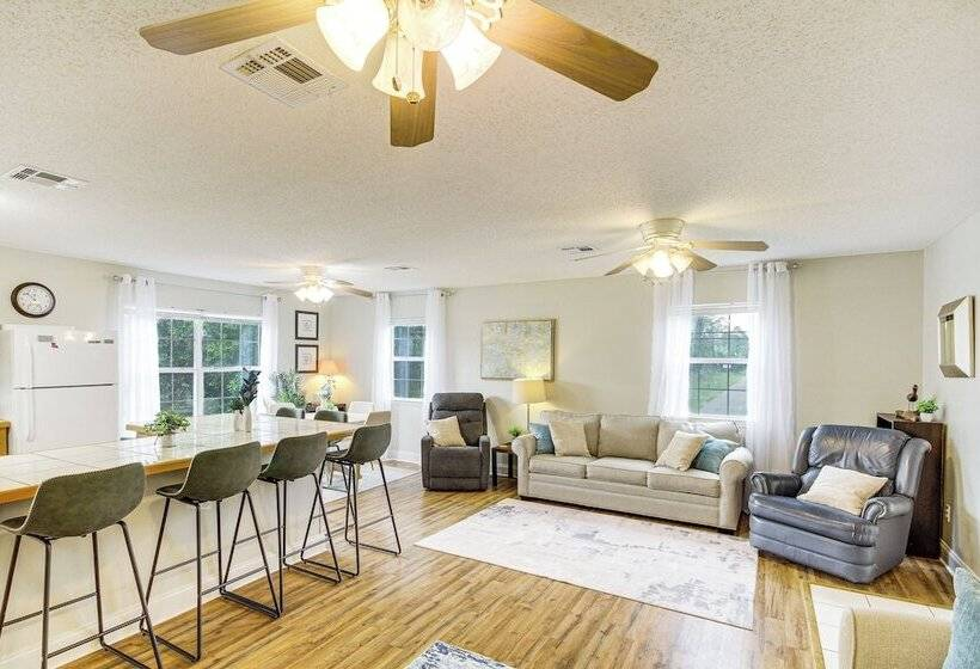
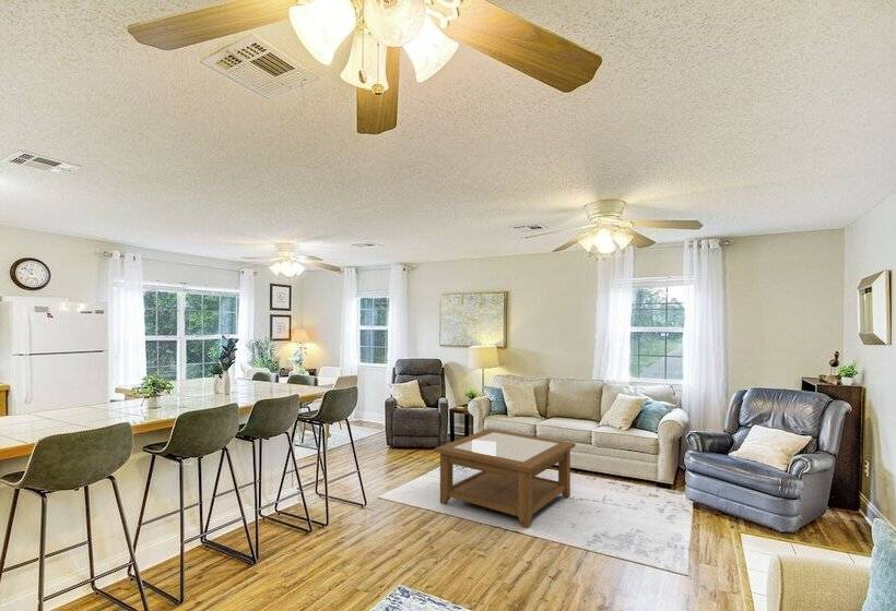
+ coffee table [434,428,577,529]
